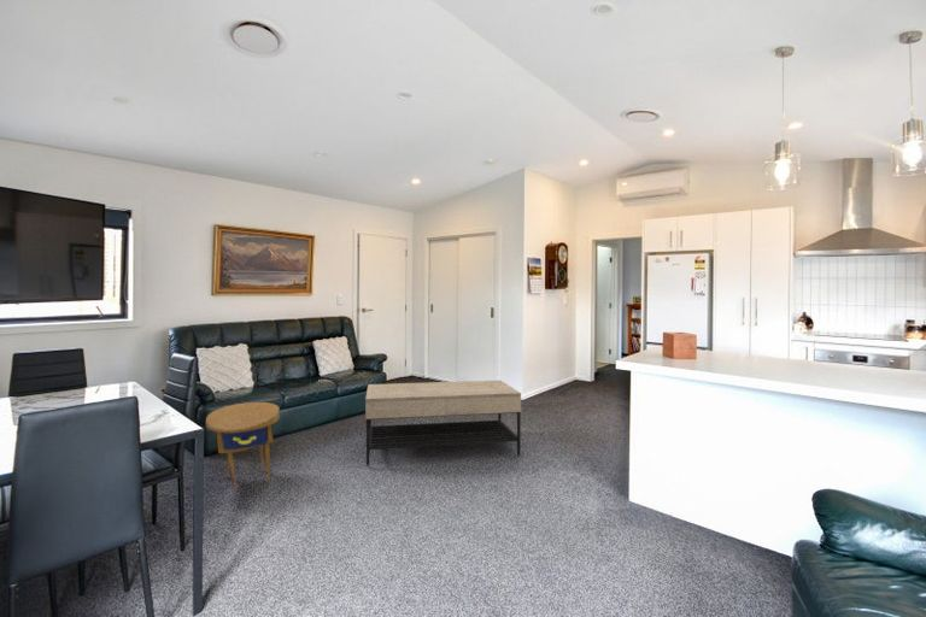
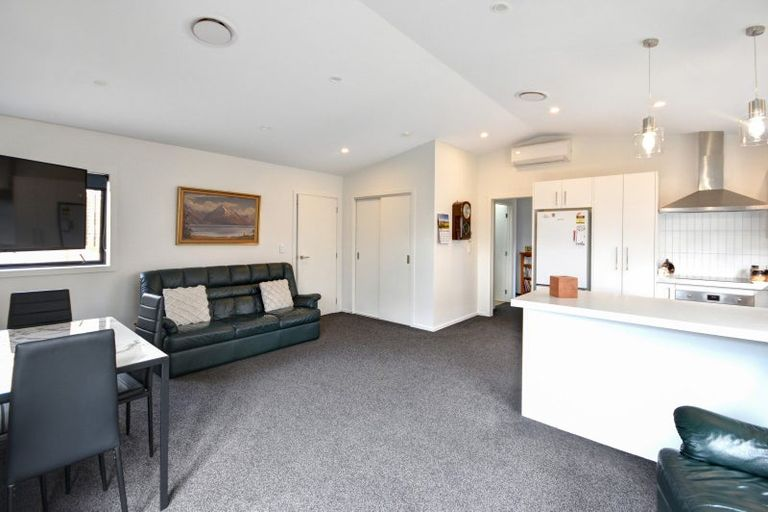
- side table [205,401,281,490]
- coffee table [364,380,522,466]
